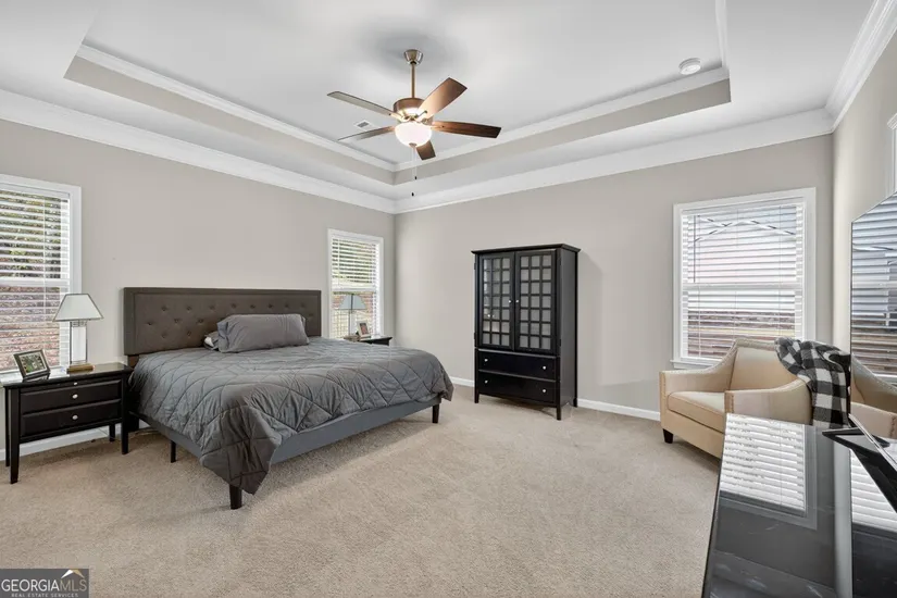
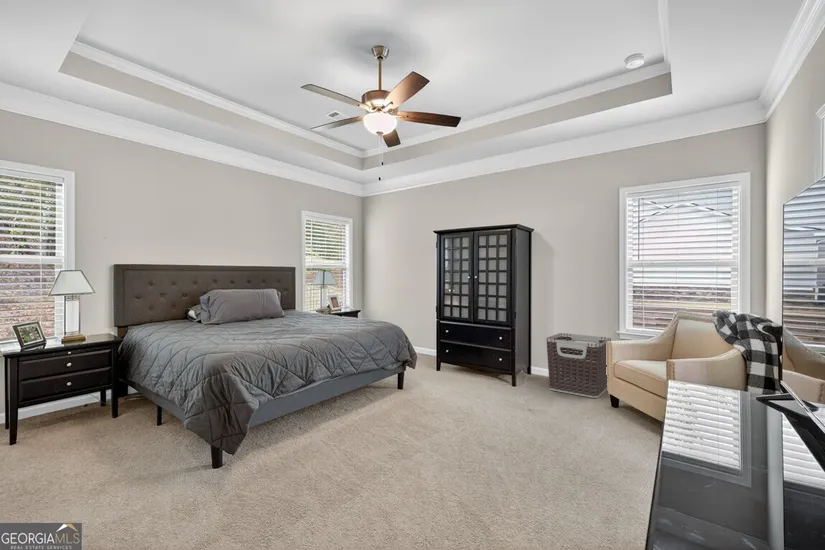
+ clothes hamper [545,332,612,399]
